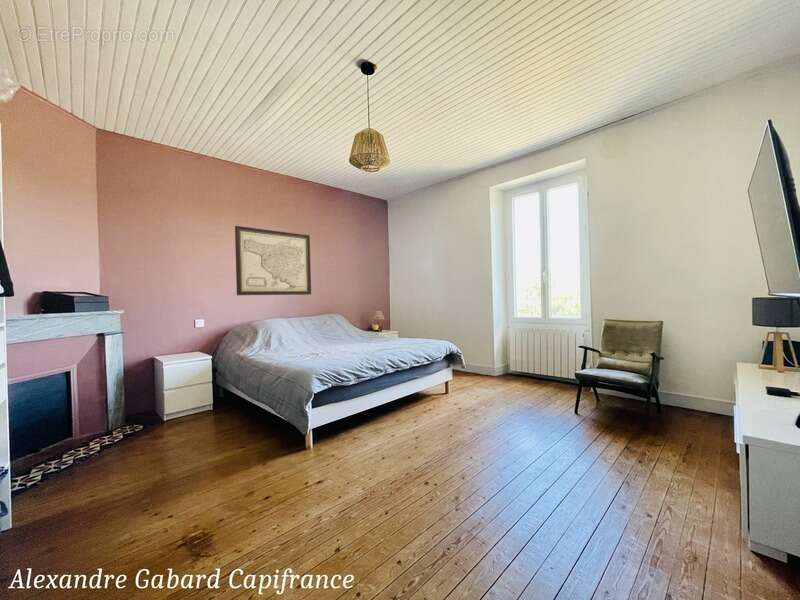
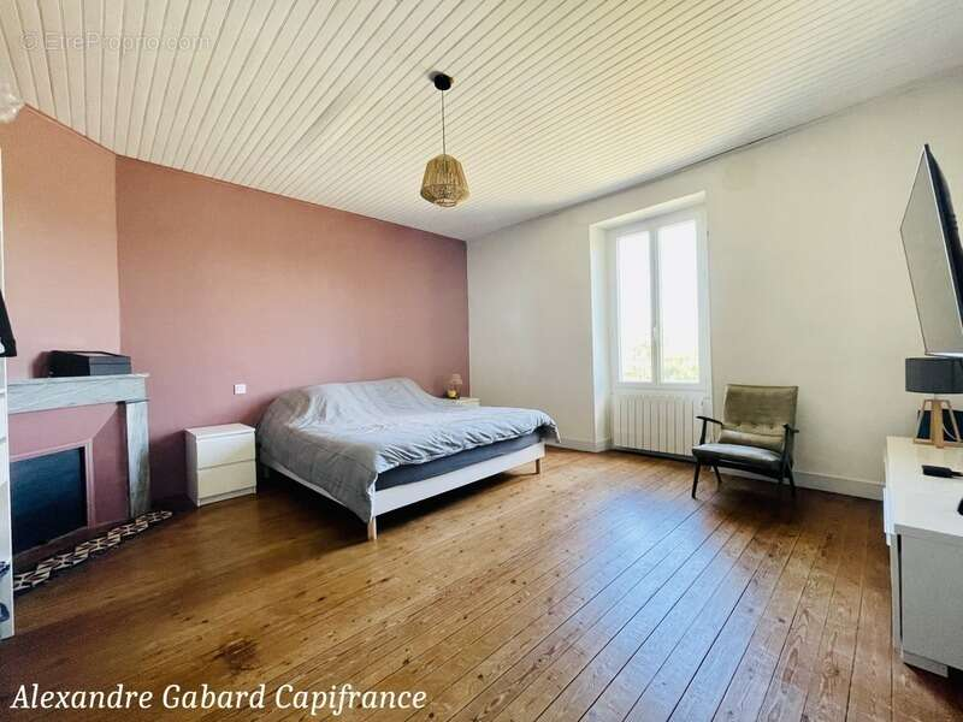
- wall art [234,225,312,296]
